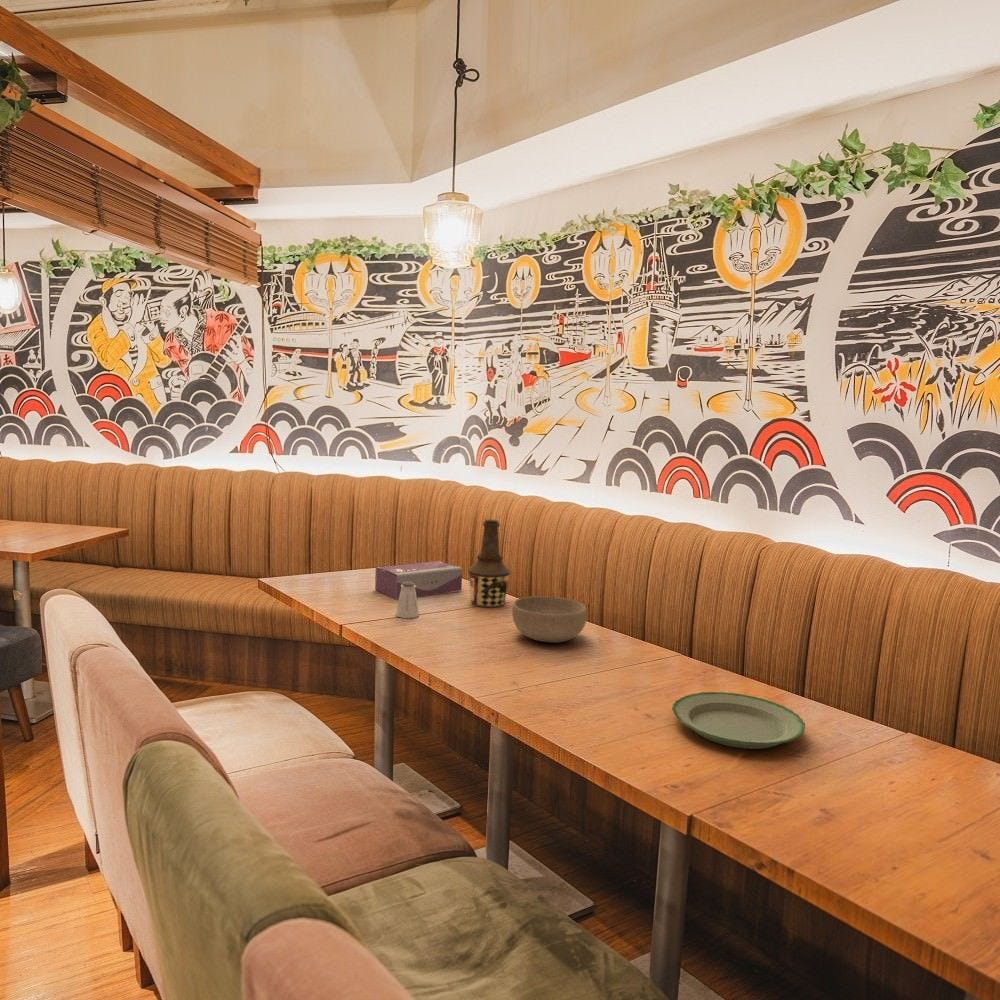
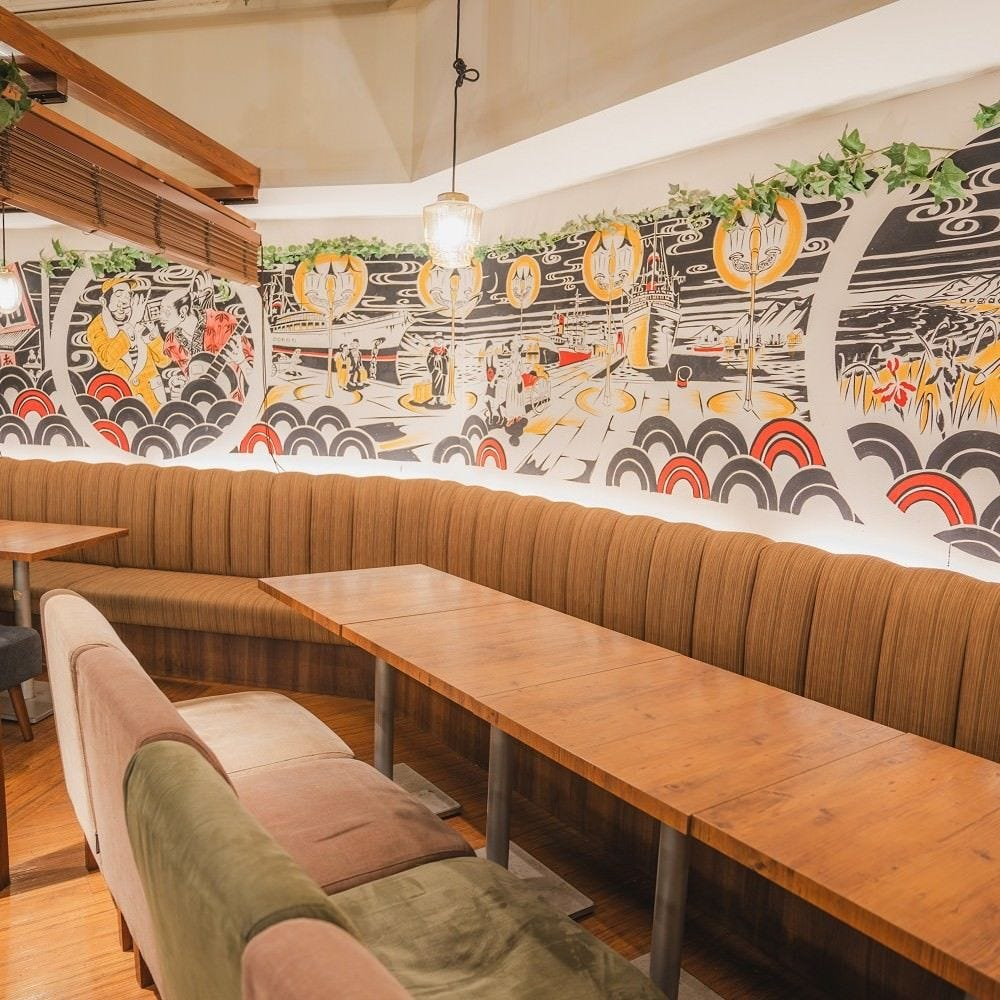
- bottle [467,518,512,608]
- bowl [511,595,588,644]
- tissue box [374,560,463,600]
- saltshaker [395,582,420,619]
- plate [671,691,806,750]
